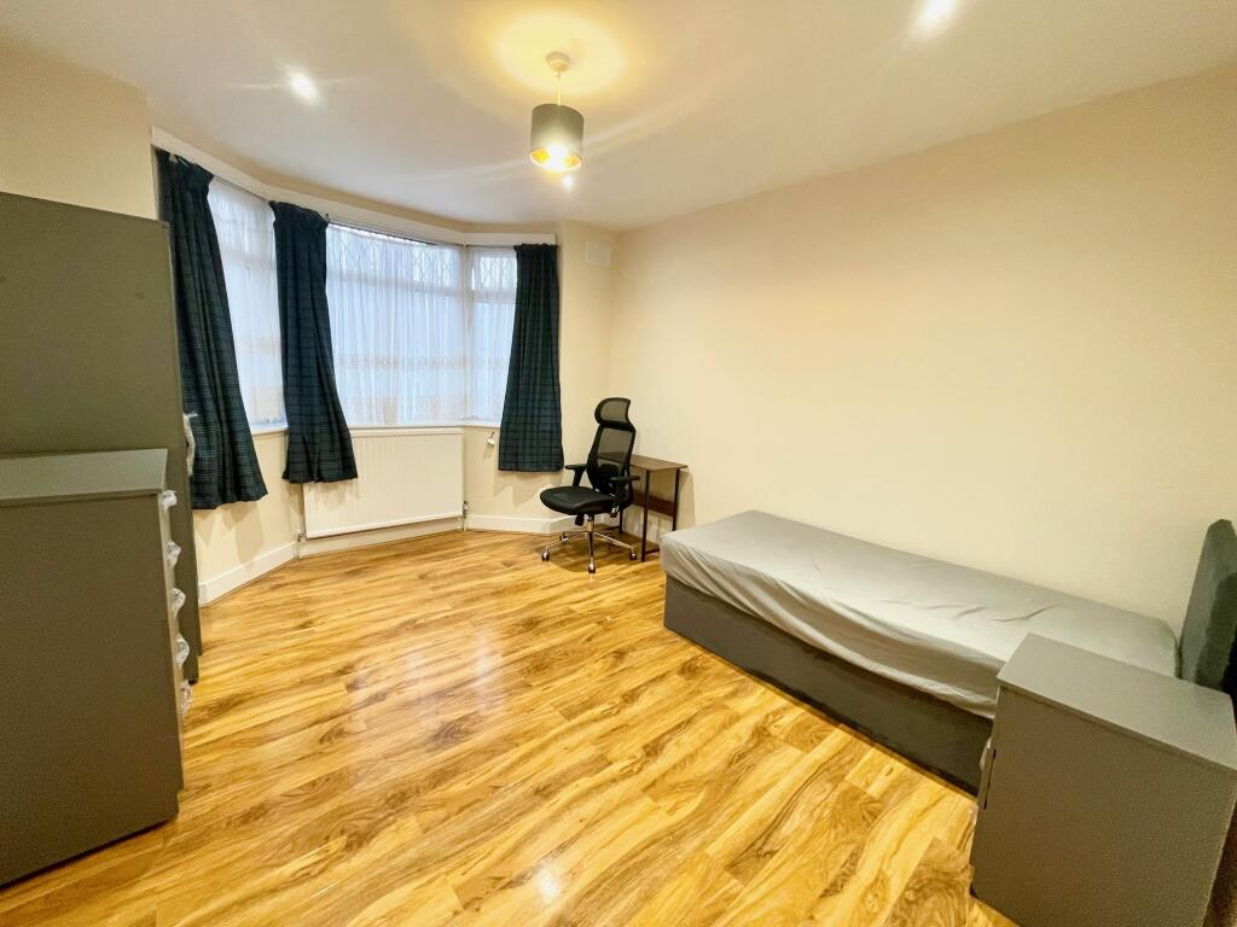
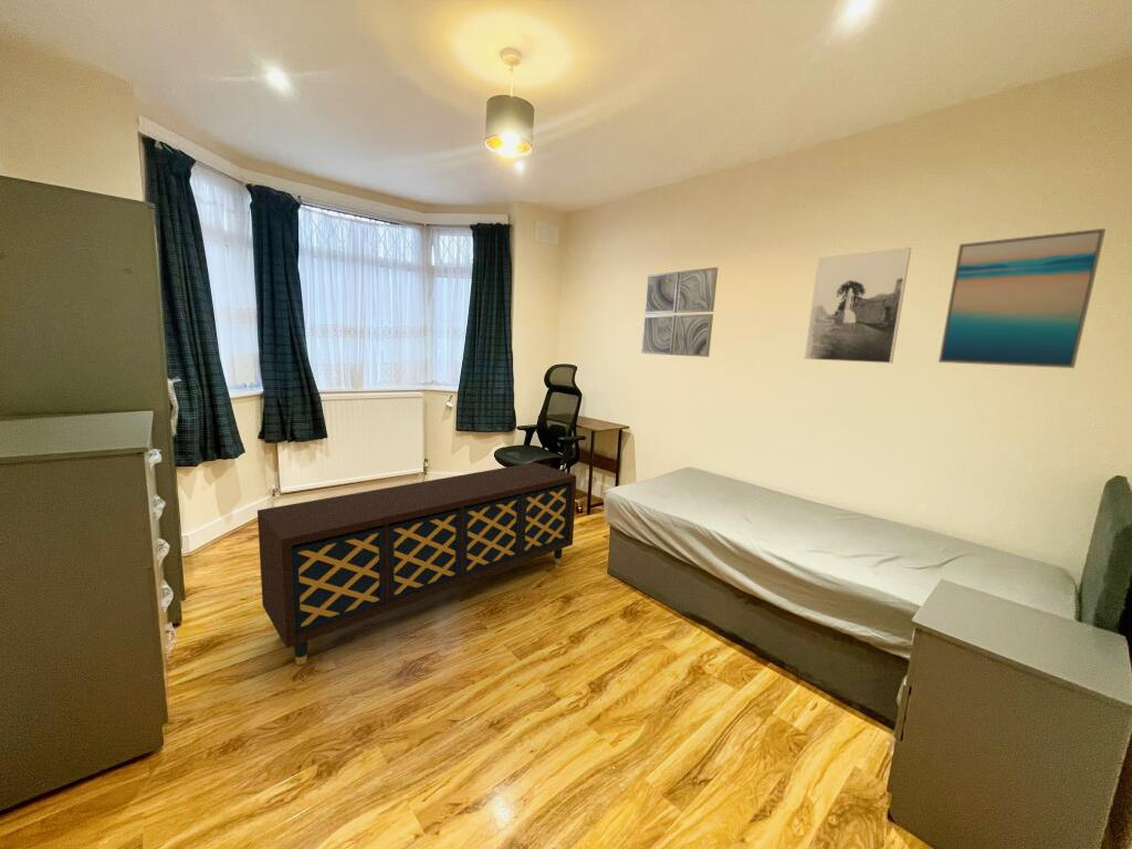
+ sideboard [256,461,577,665]
+ wall art [640,266,719,358]
+ wall art [937,228,1107,369]
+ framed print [804,247,912,365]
